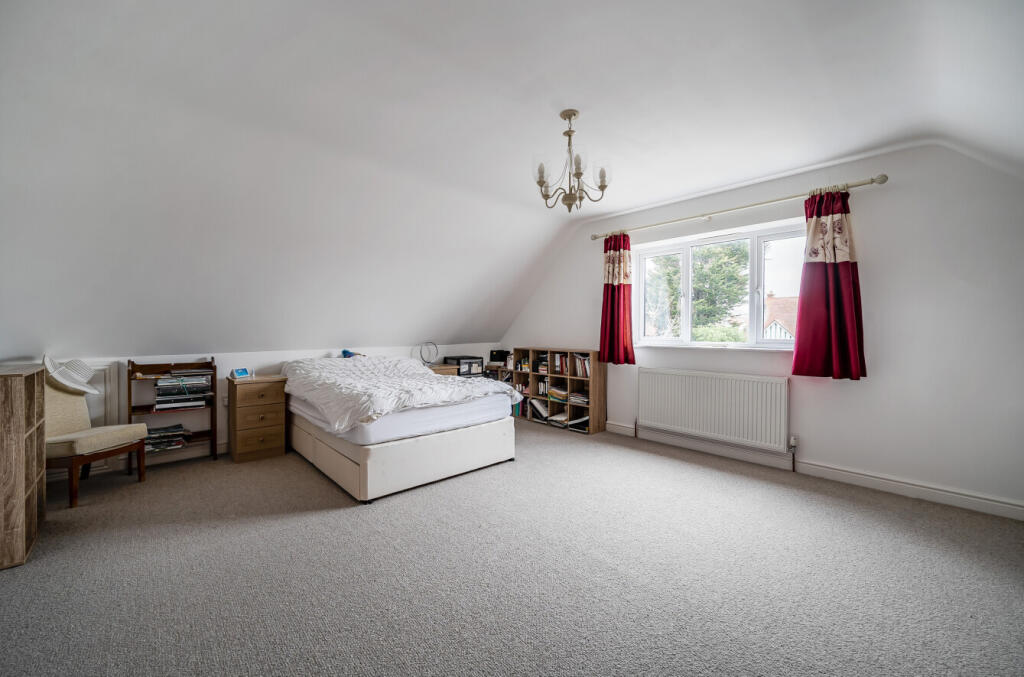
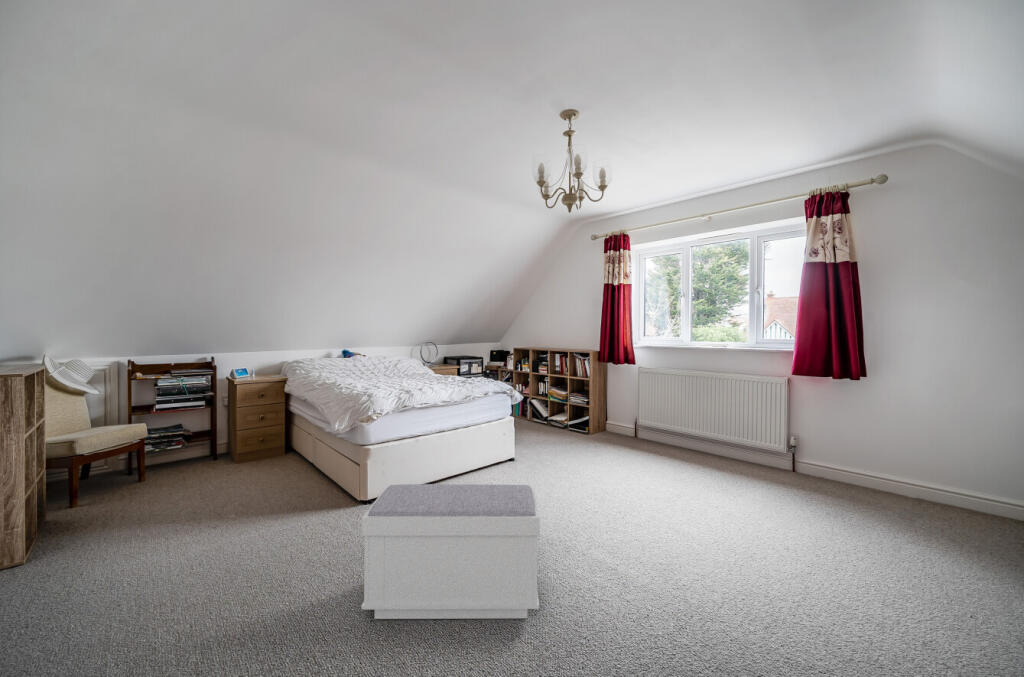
+ bench [360,483,541,620]
